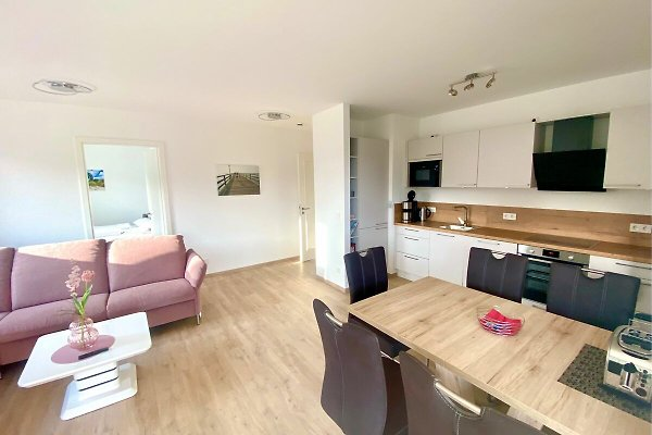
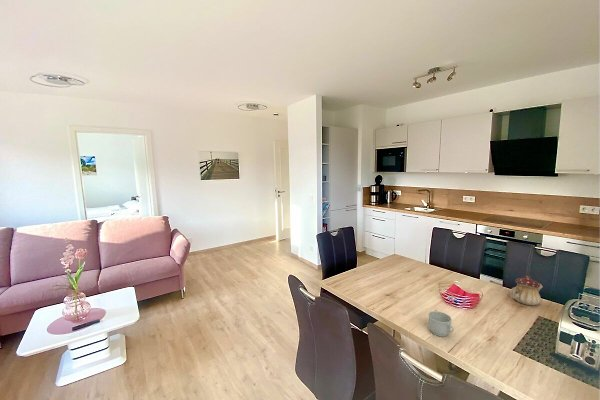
+ mug [428,310,455,338]
+ teapot [509,275,543,307]
